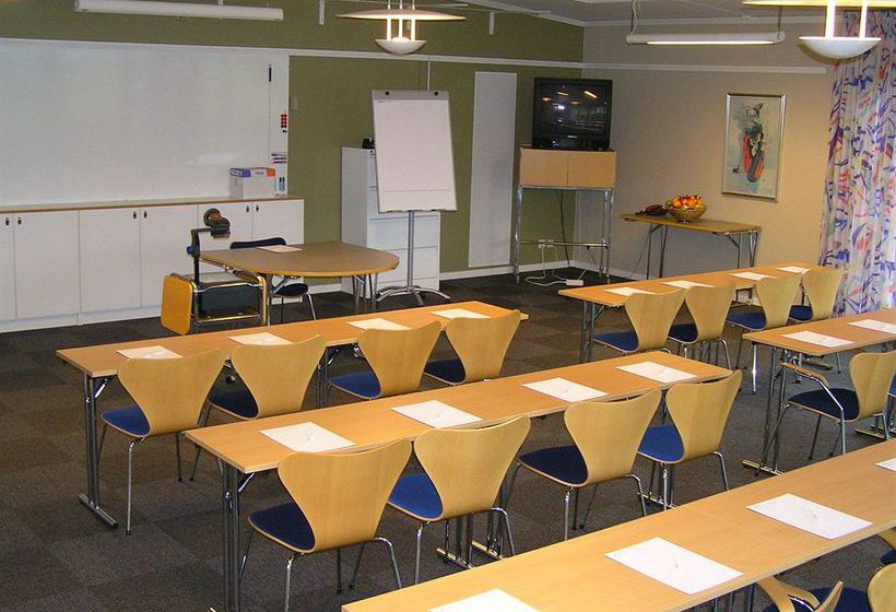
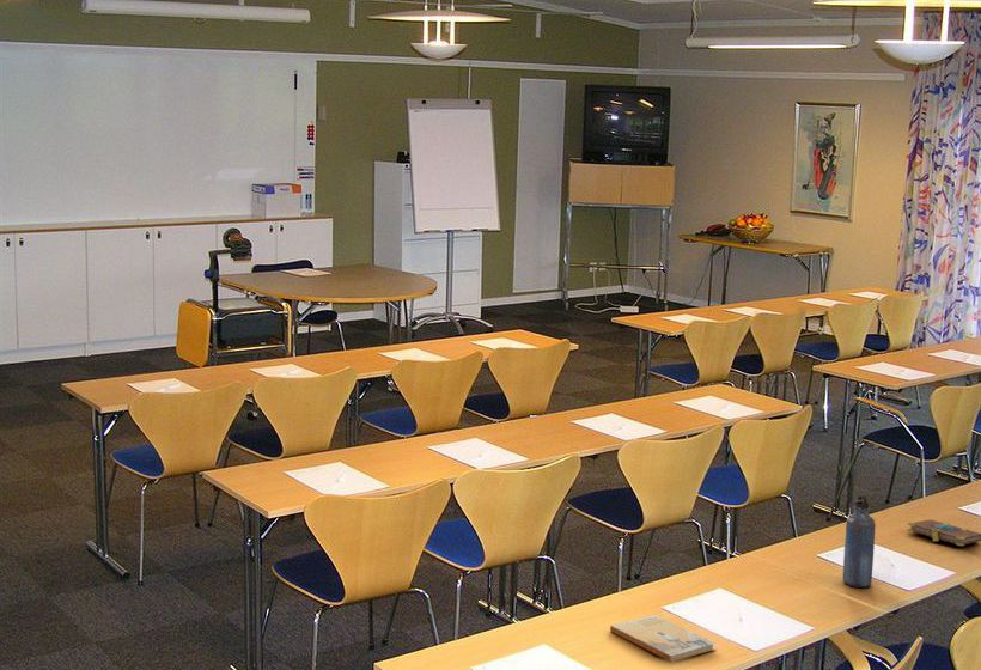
+ water bottle [841,494,877,589]
+ book [906,518,981,547]
+ book [609,614,717,663]
